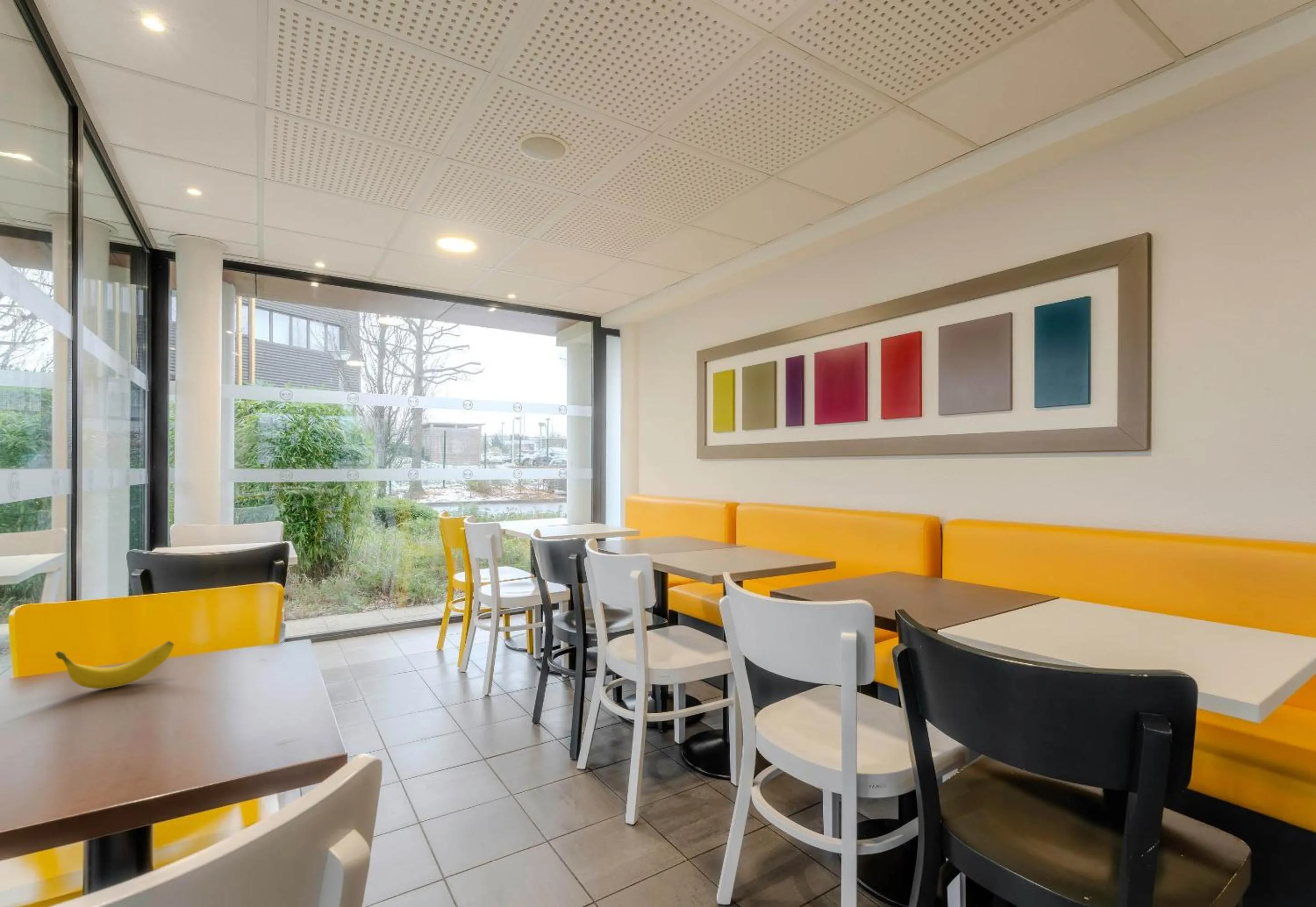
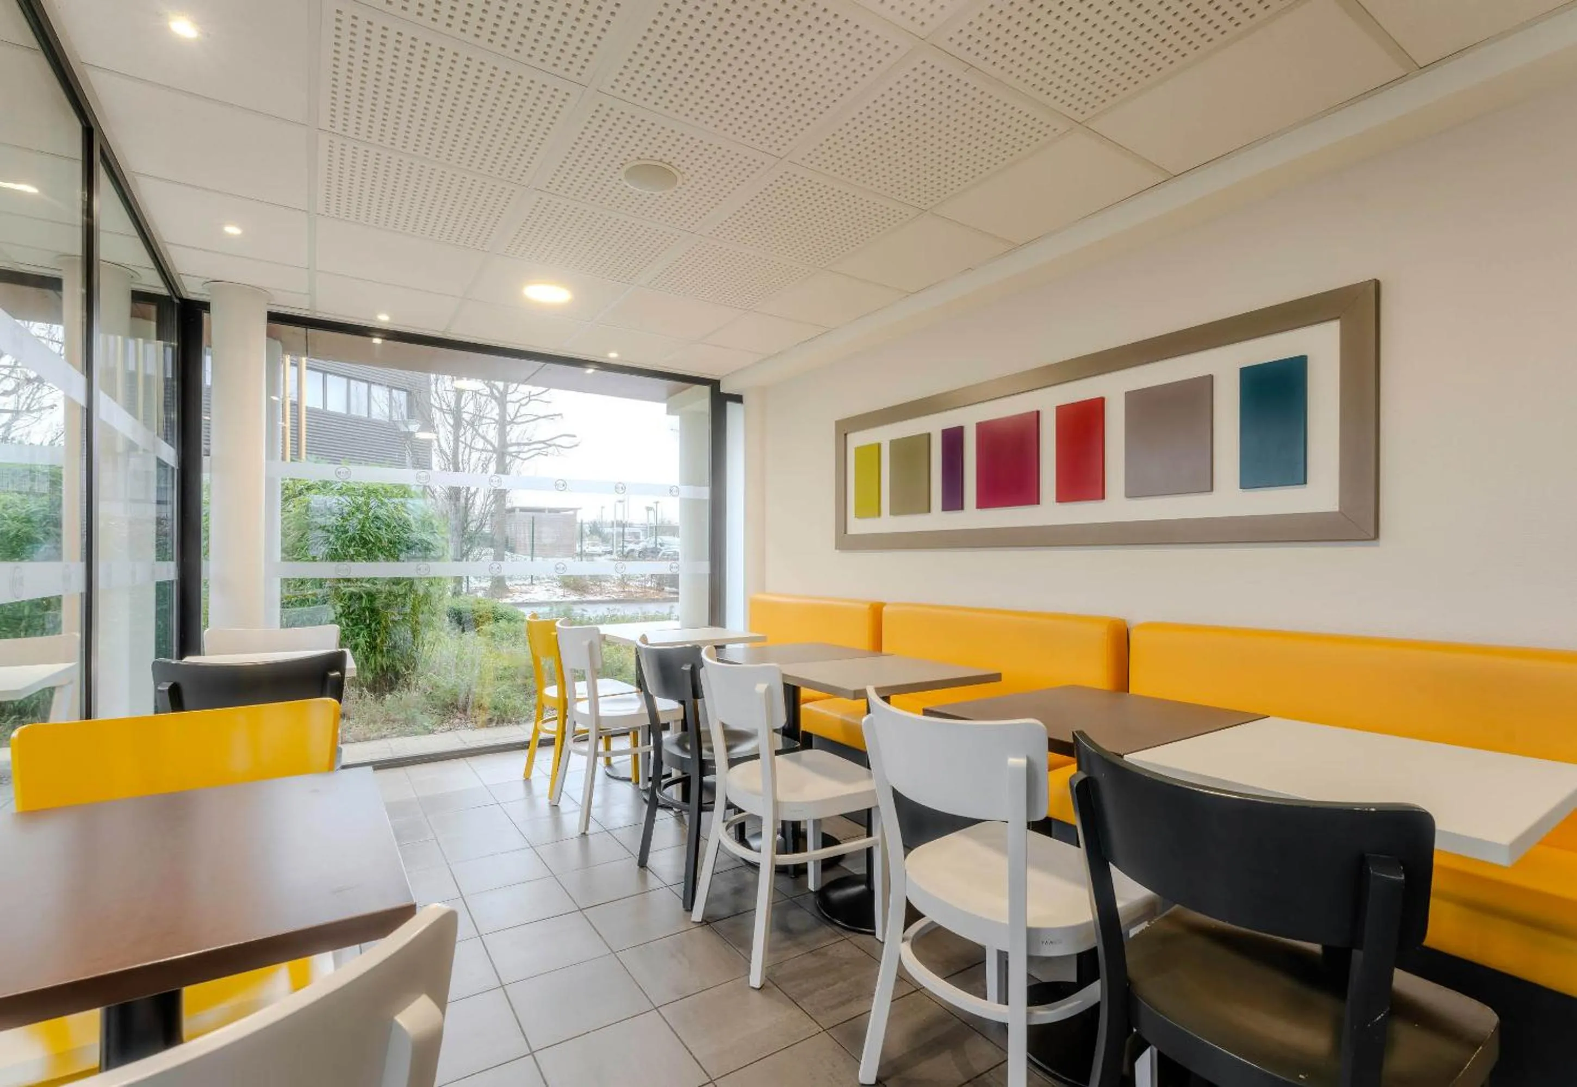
- banana [55,641,174,689]
